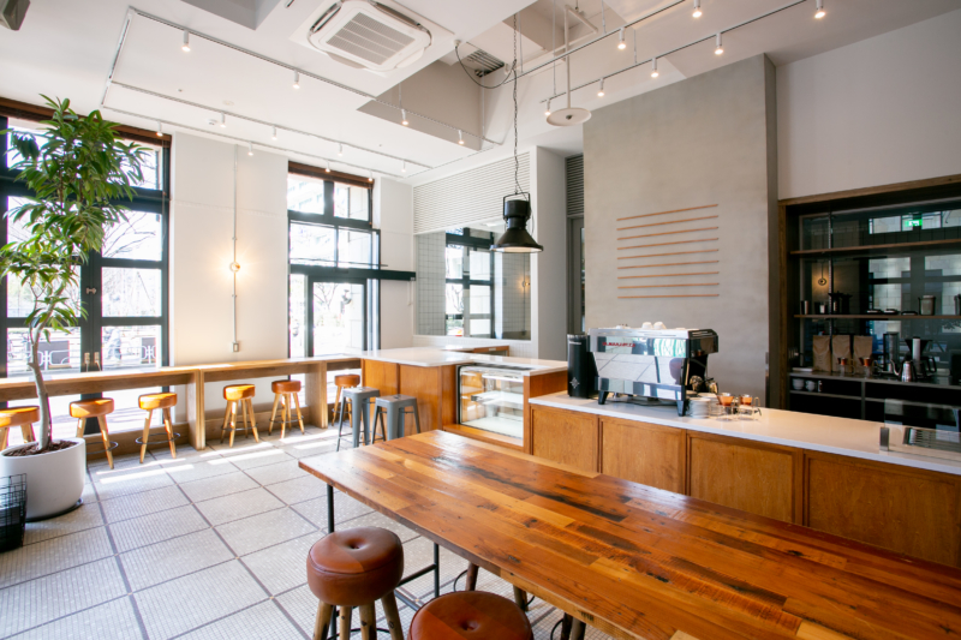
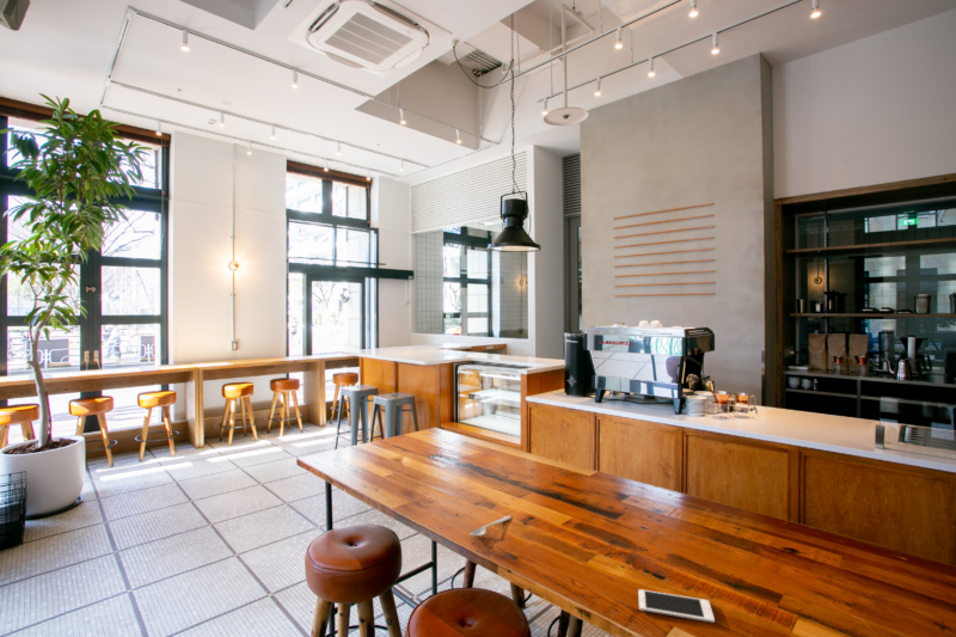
+ cell phone [637,588,716,624]
+ spoon [468,515,513,537]
